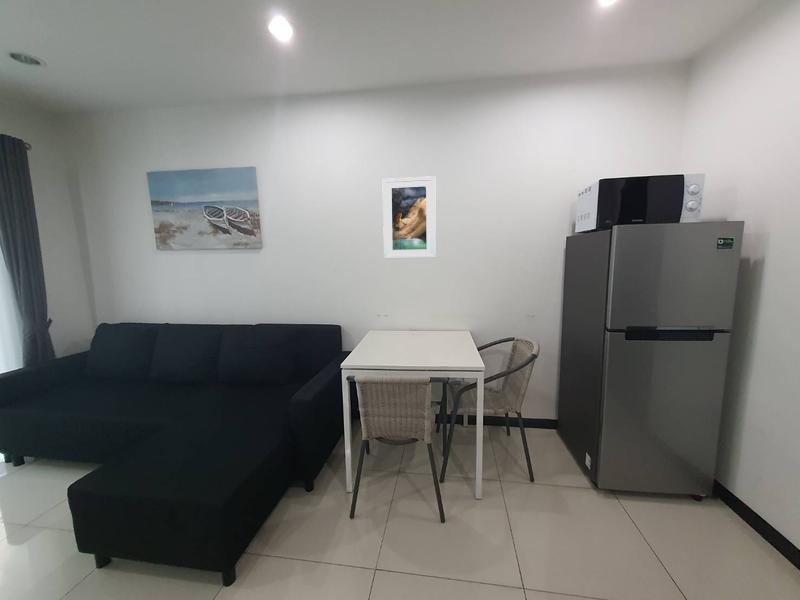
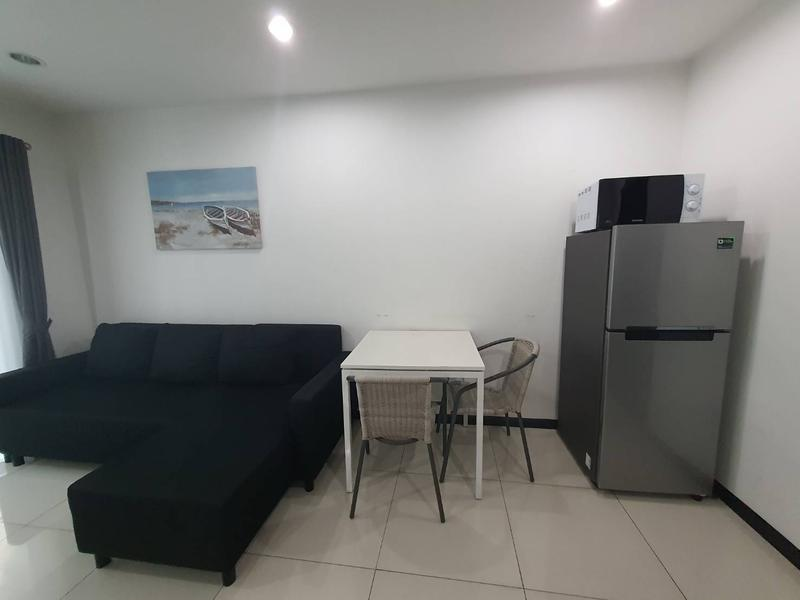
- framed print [382,175,436,260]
